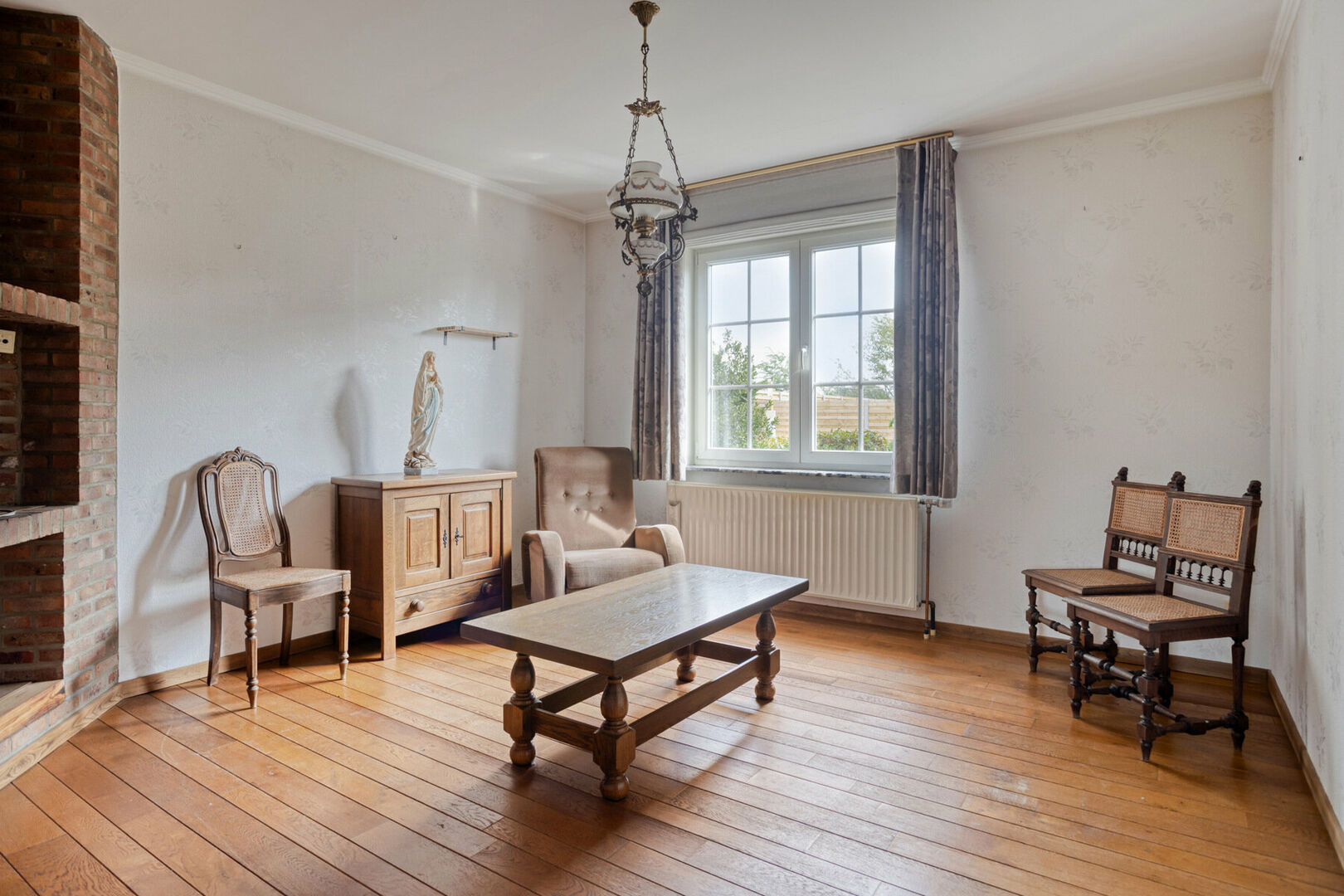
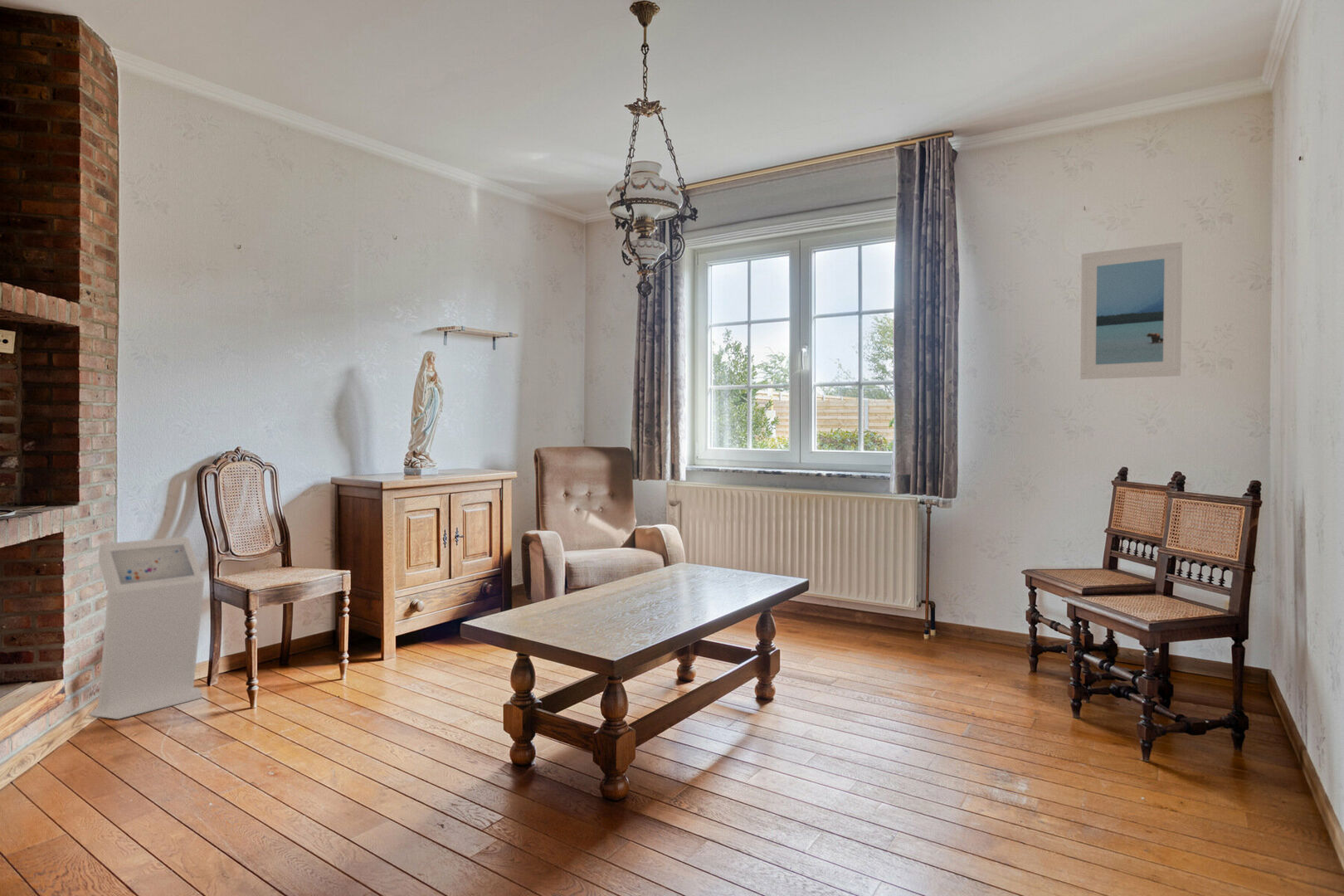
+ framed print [1079,241,1183,380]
+ lectern [88,536,205,720]
